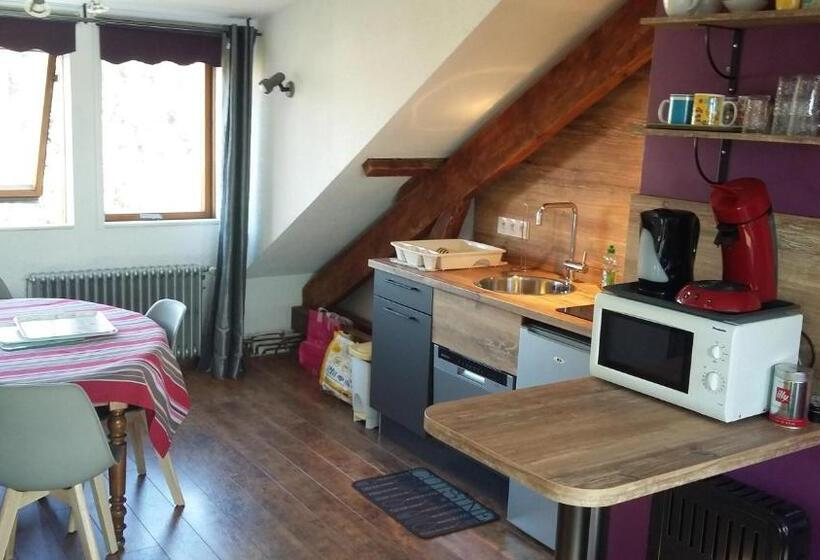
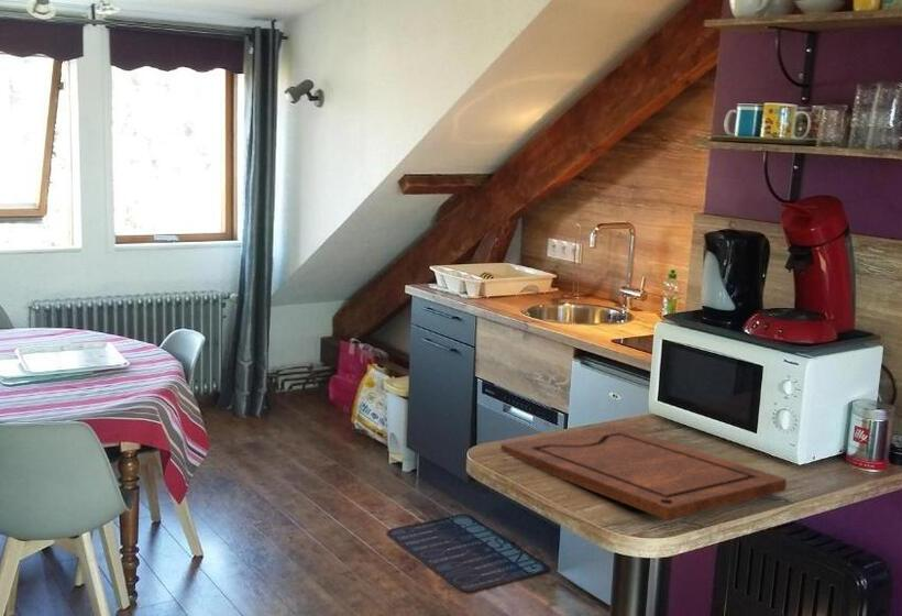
+ cutting board [499,425,788,521]
